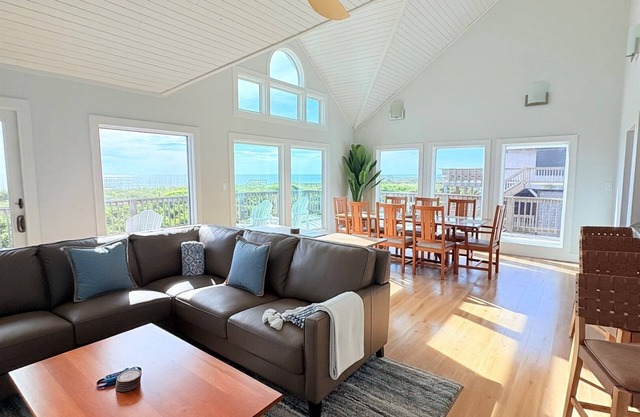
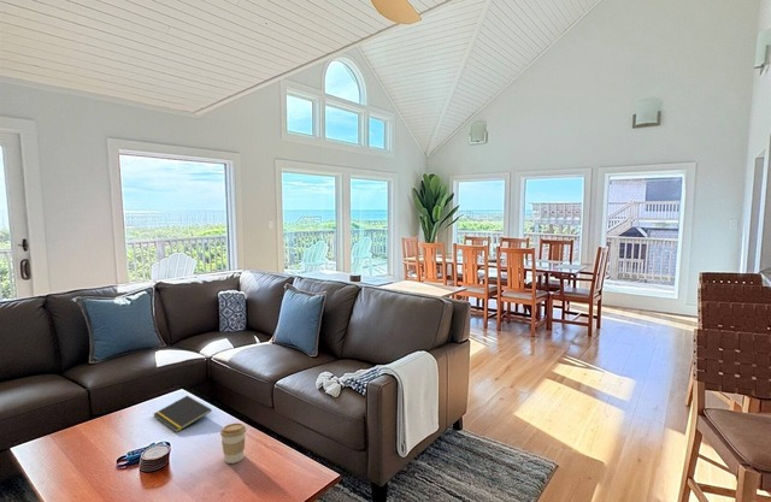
+ notepad [153,395,213,433]
+ coffee cup [219,423,247,465]
